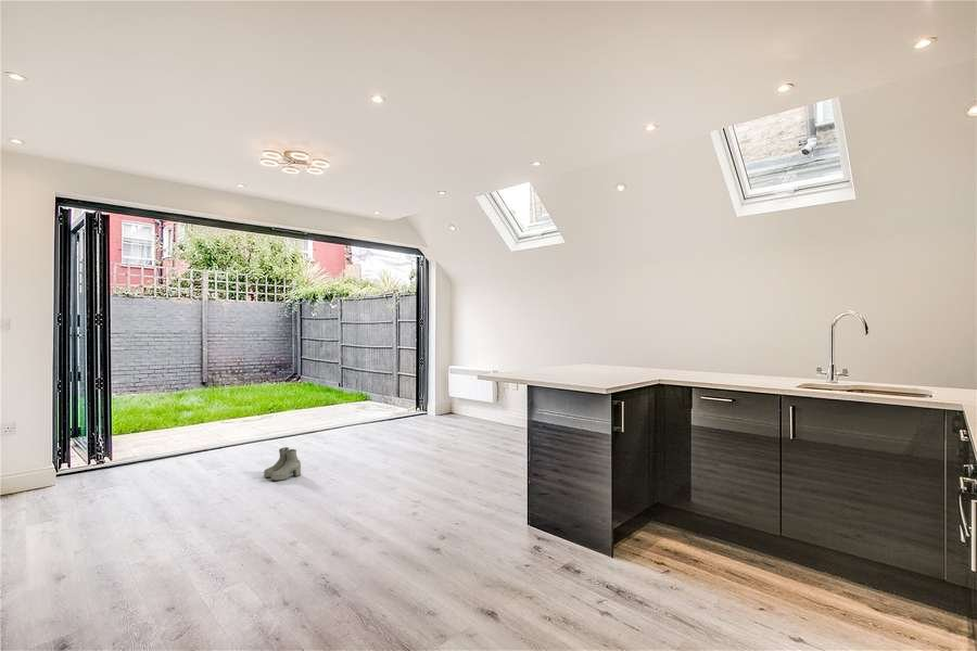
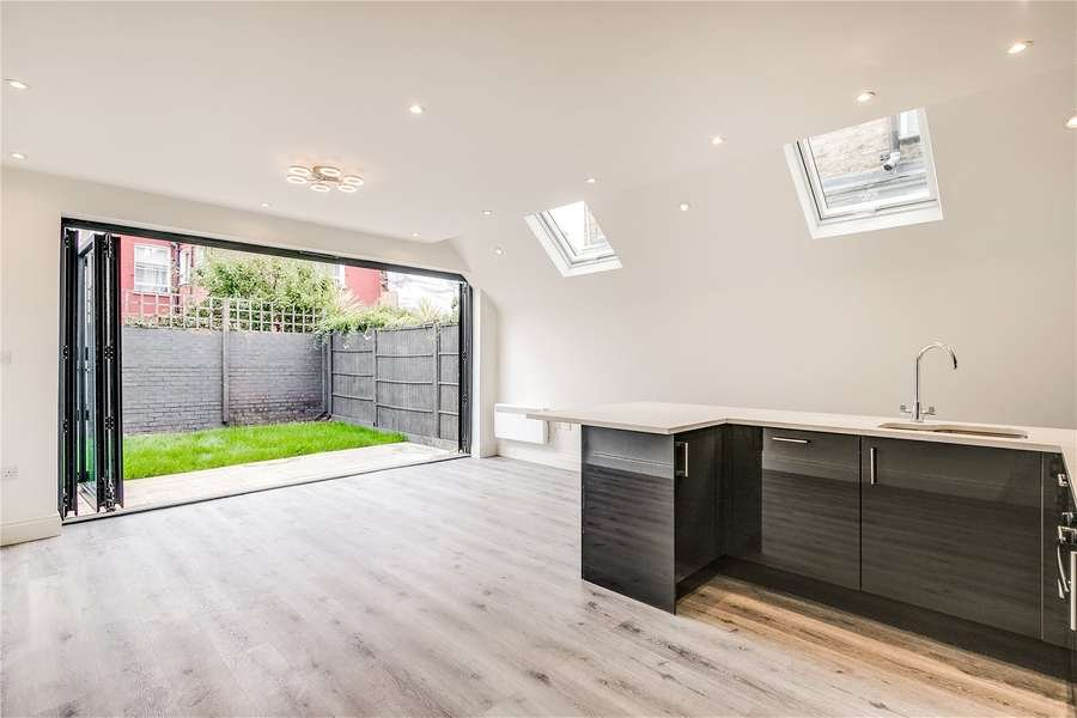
- boots [263,446,302,482]
